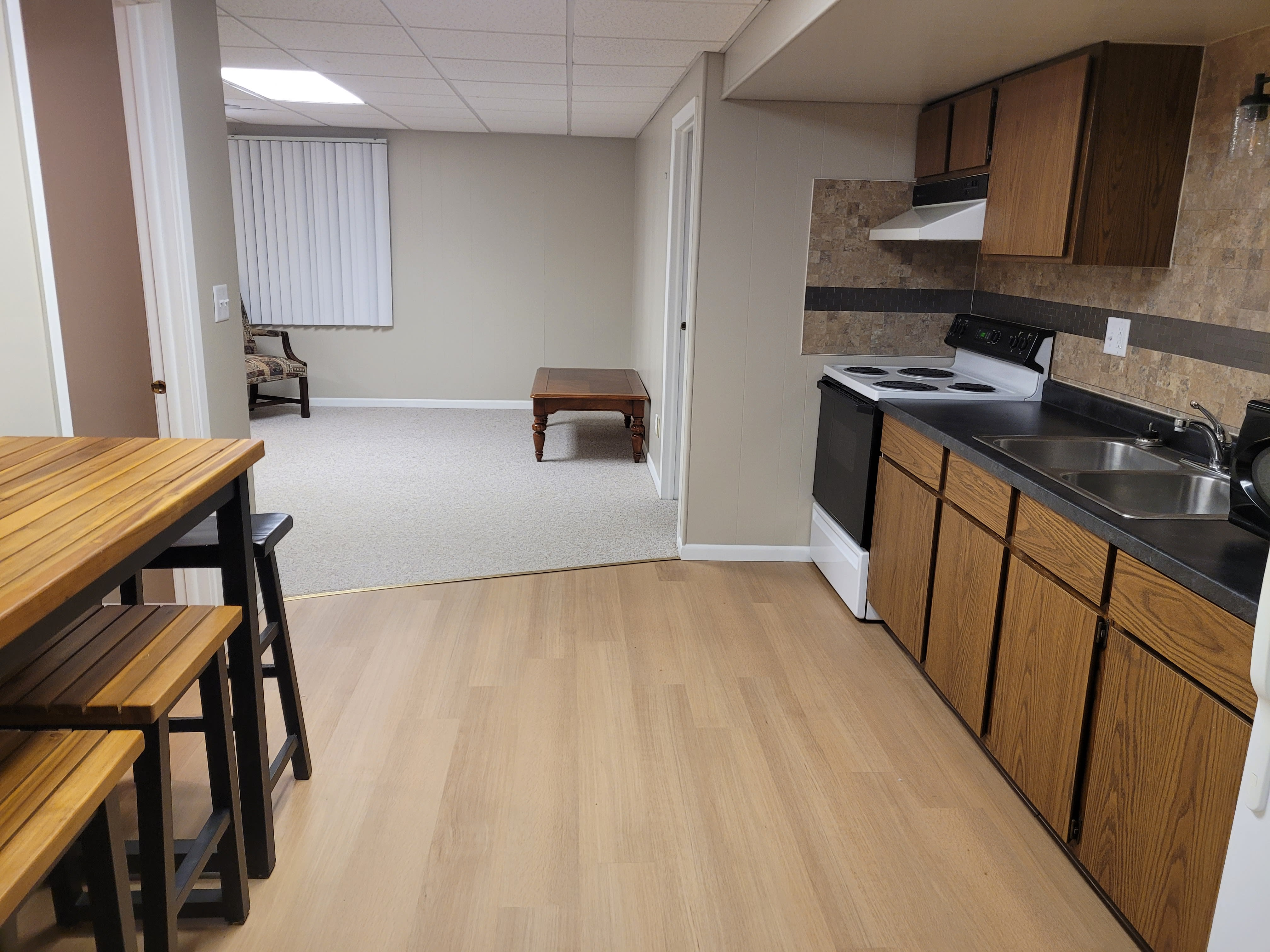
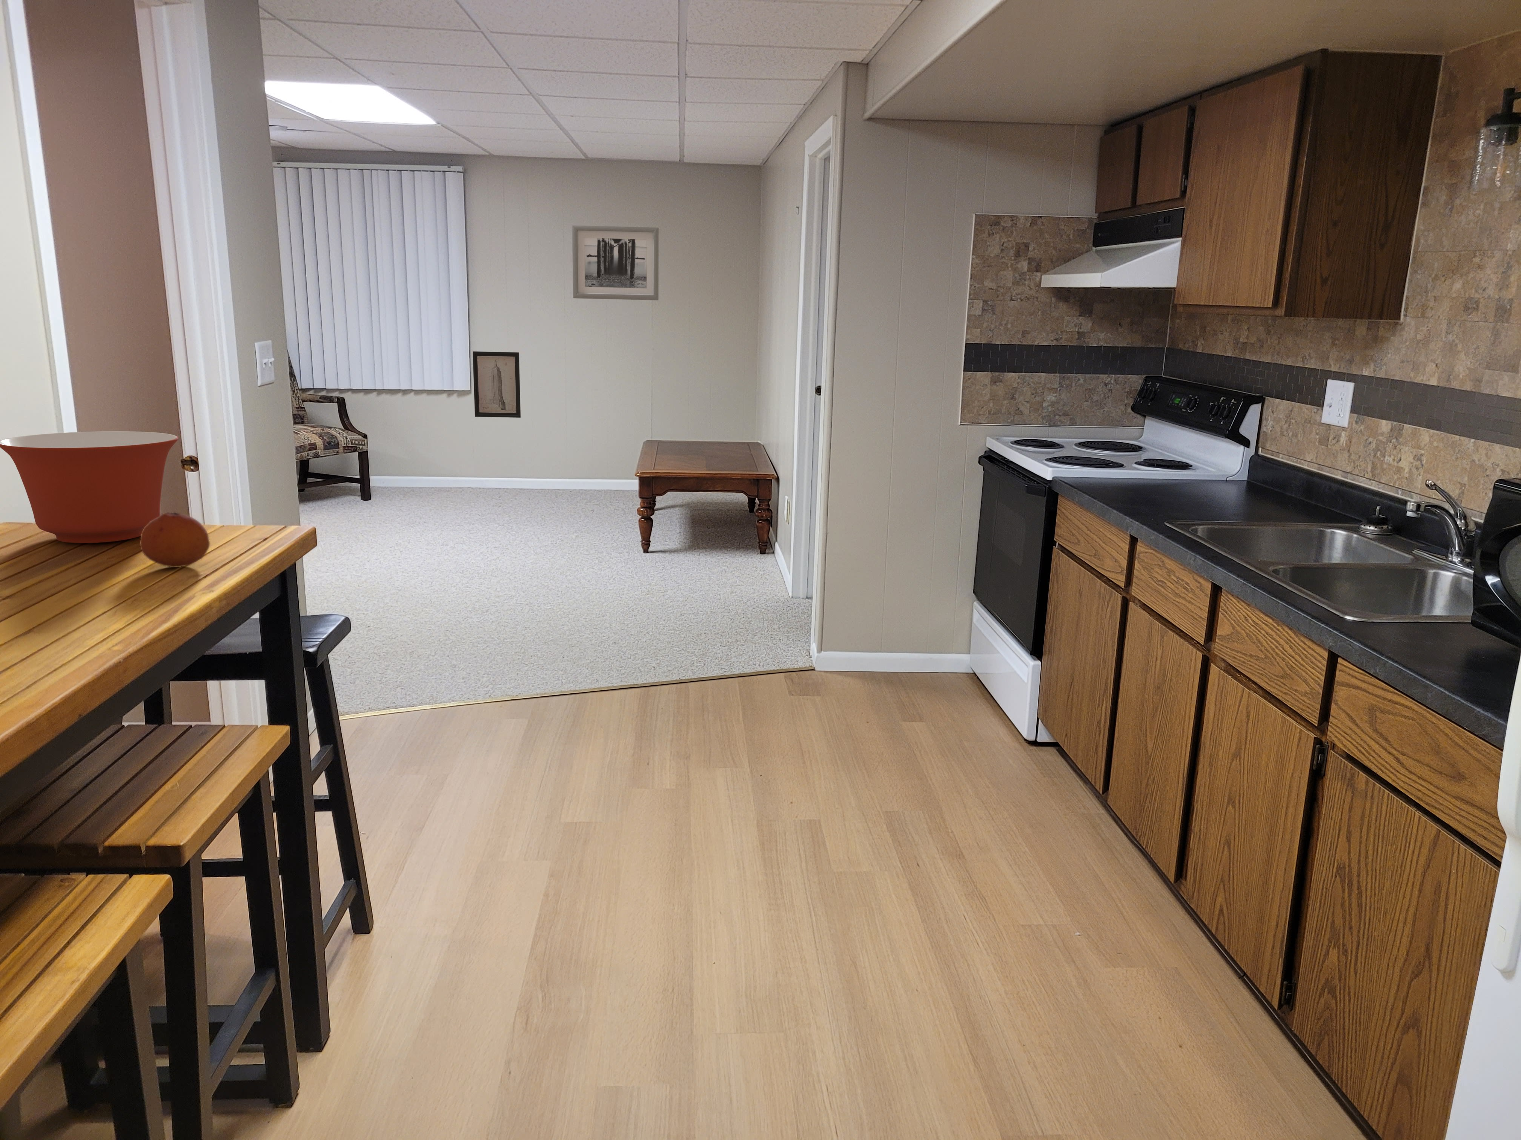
+ wall art [472,351,521,418]
+ fruit [140,513,210,568]
+ wall art [572,225,659,301]
+ mixing bowl [0,431,178,544]
